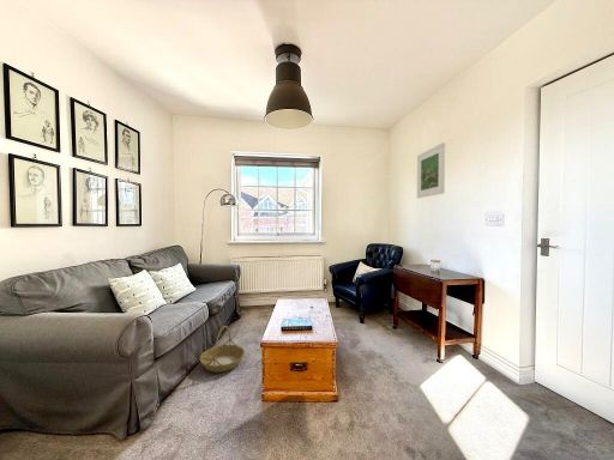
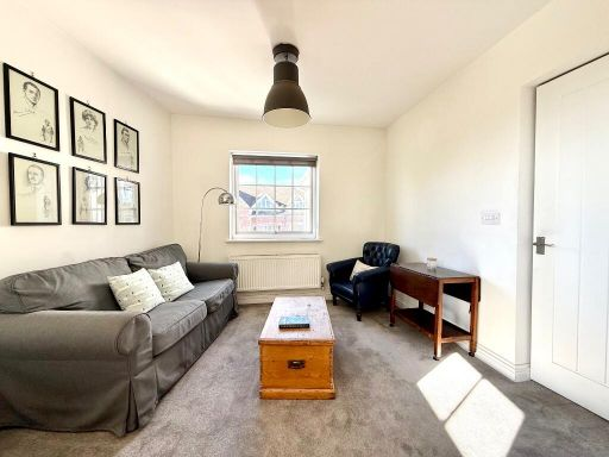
- basket [199,325,246,374]
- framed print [416,141,446,199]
